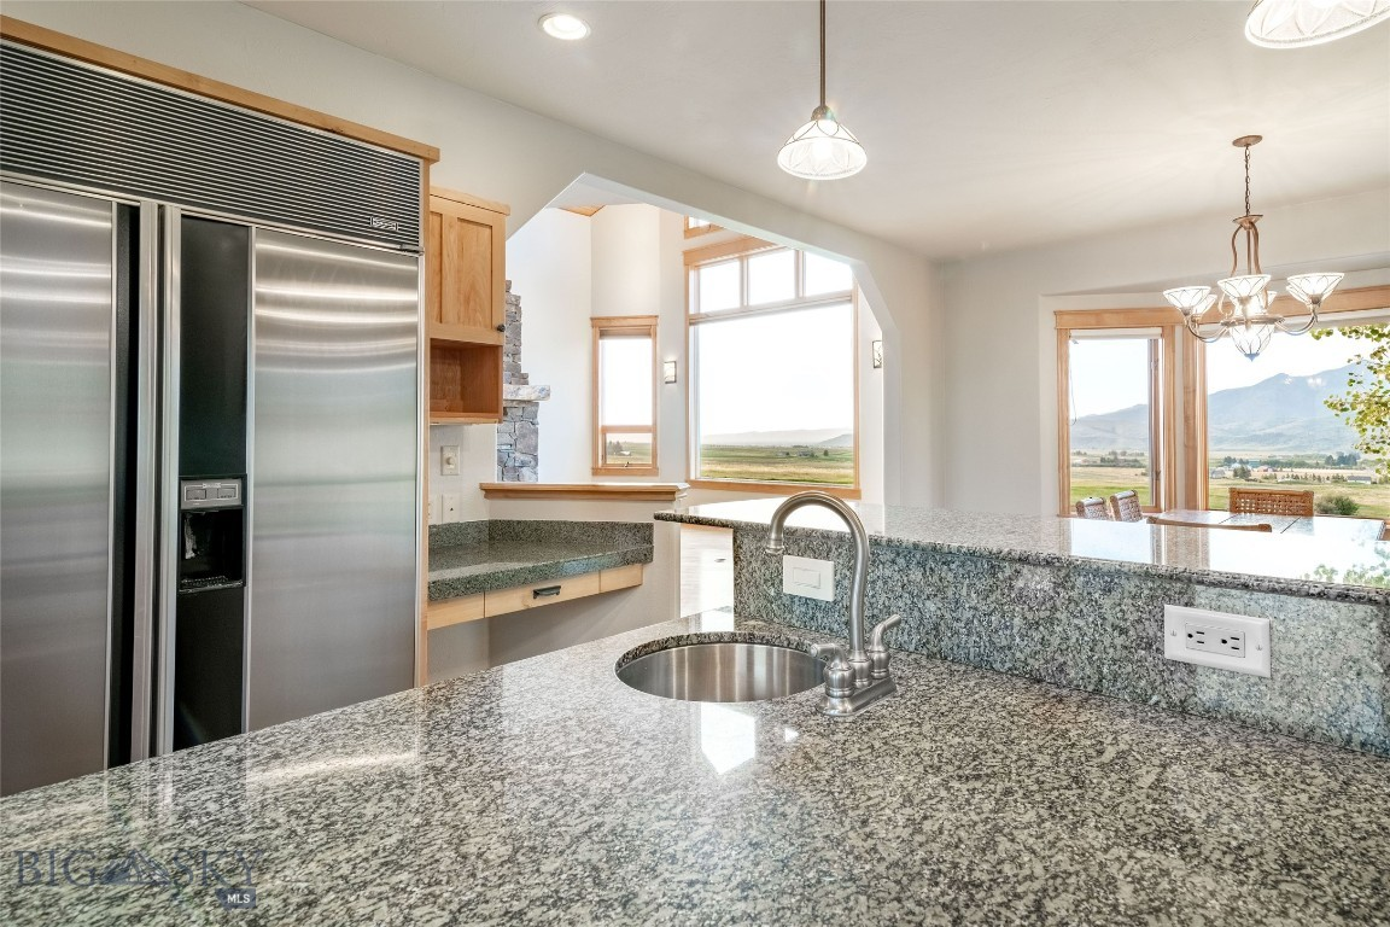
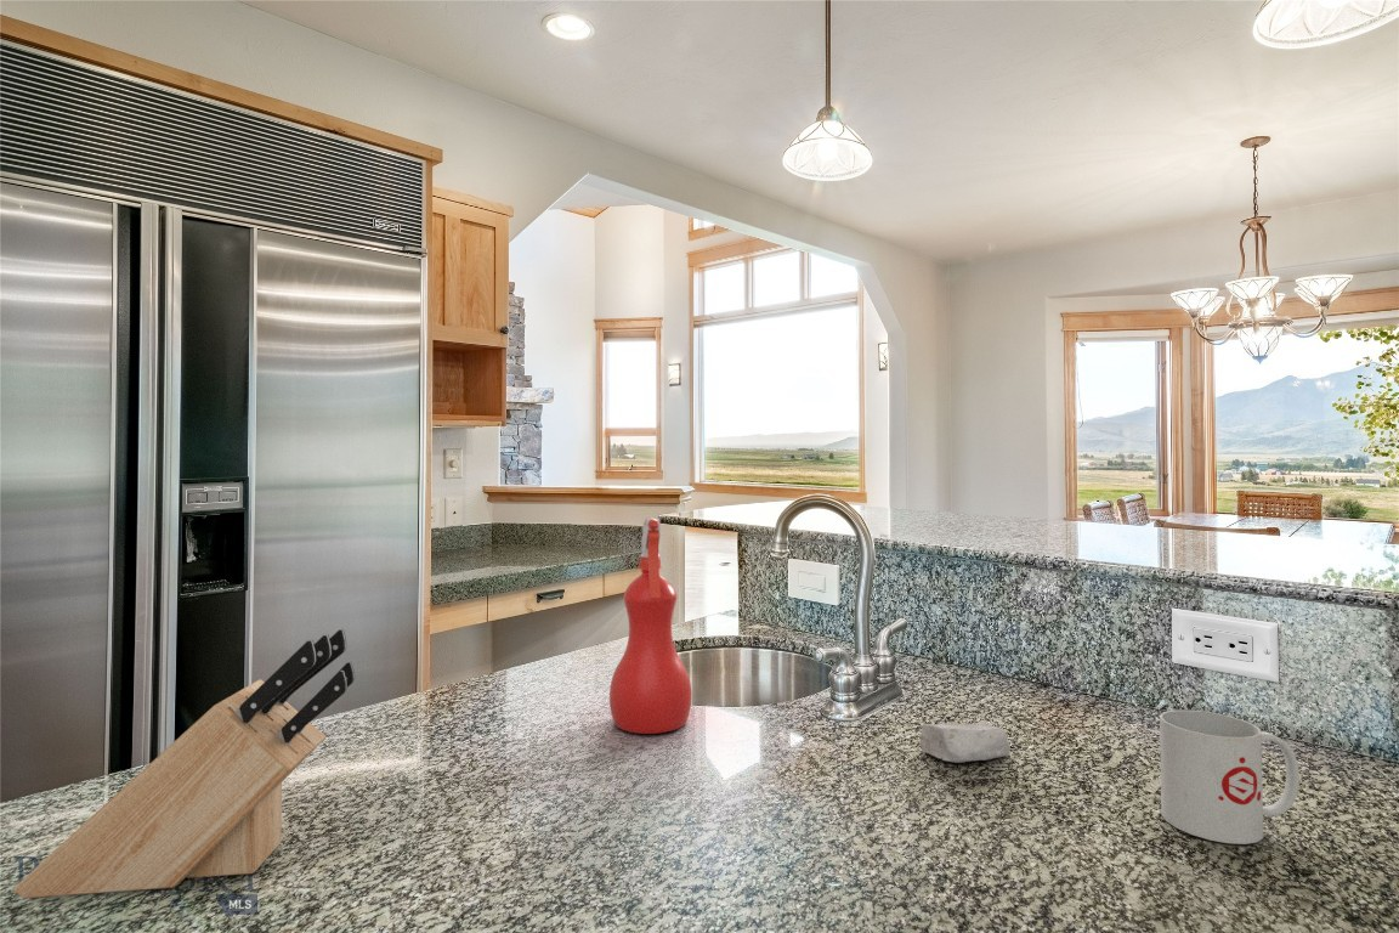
+ mug [1159,708,1301,846]
+ knife block [12,628,356,899]
+ spray bottle [608,518,692,735]
+ soap bar [918,722,1010,764]
